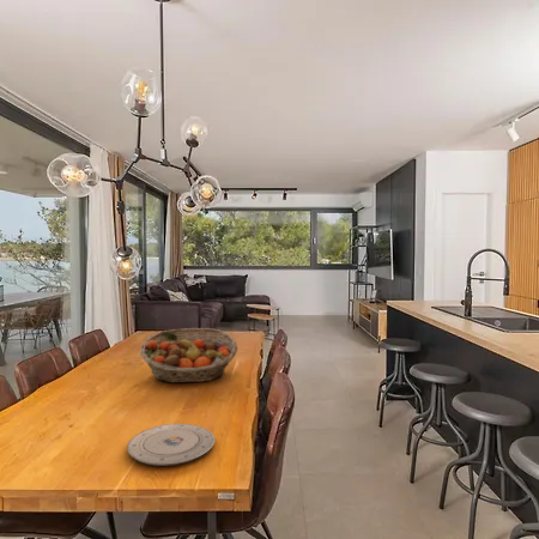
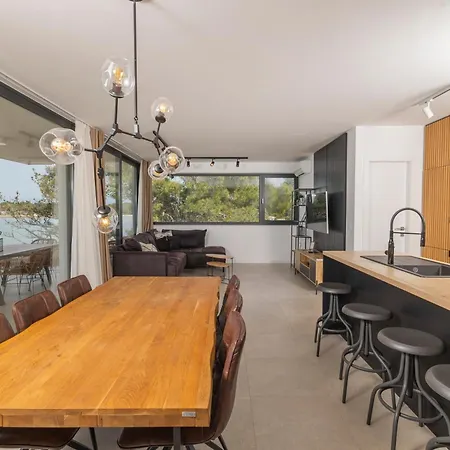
- plate [126,423,216,467]
- fruit basket [139,327,238,384]
